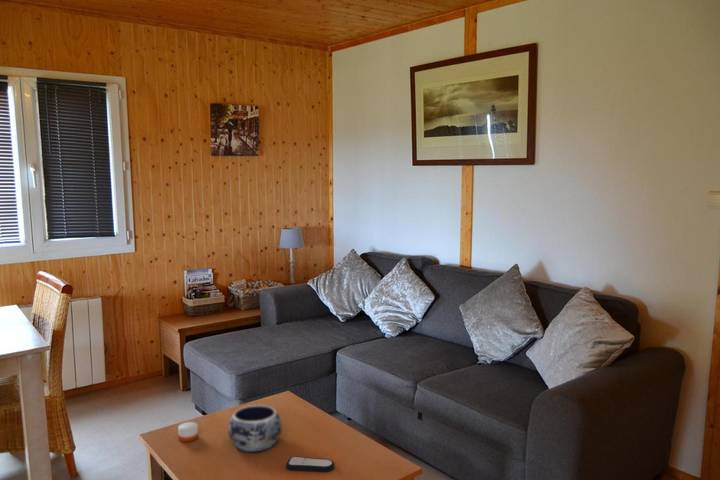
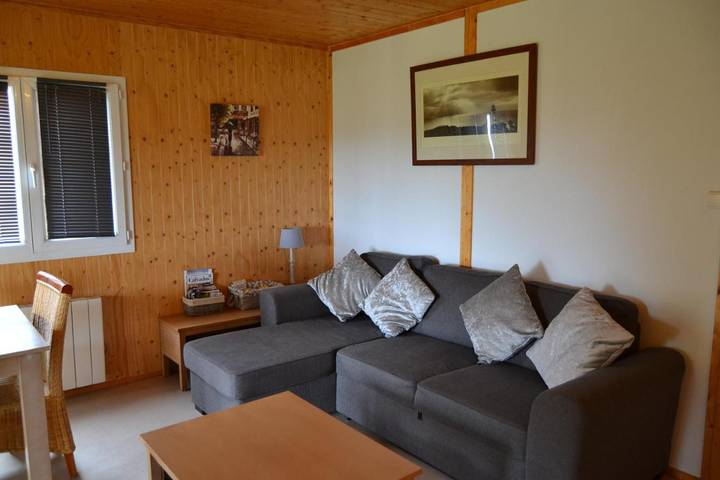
- candle [177,418,199,443]
- remote control [285,455,335,473]
- decorative bowl [227,404,282,453]
